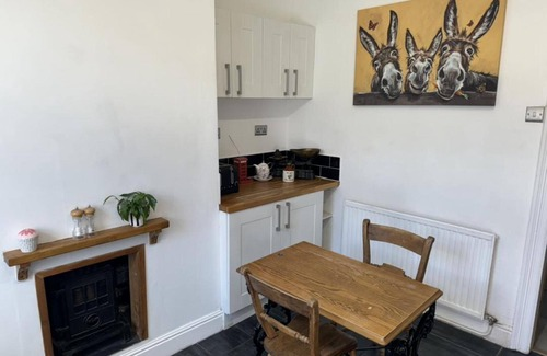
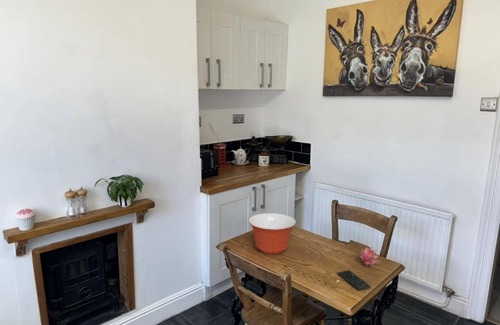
+ fruit [359,243,379,268]
+ mixing bowl [247,212,297,255]
+ smartphone [337,269,372,291]
